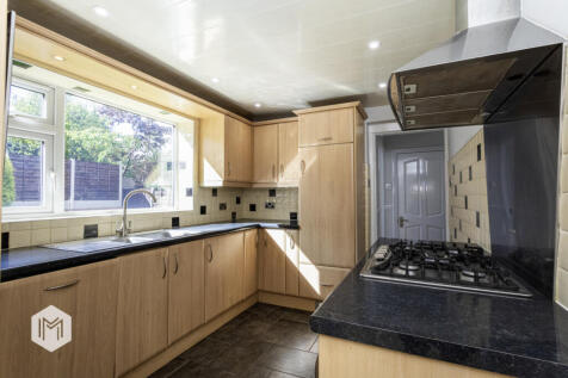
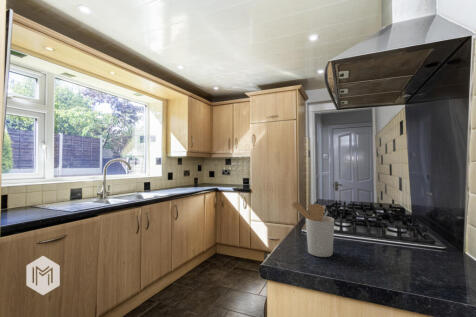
+ utensil holder [290,201,335,258]
